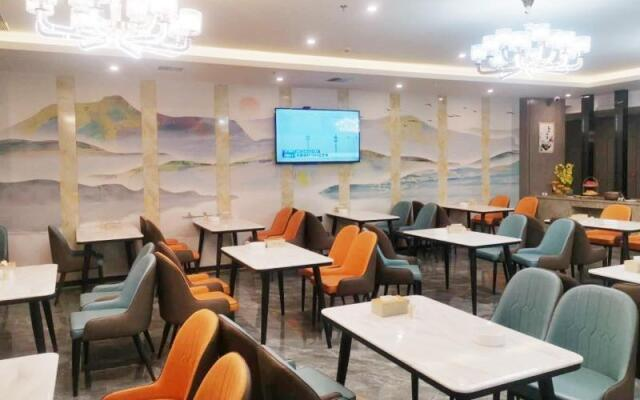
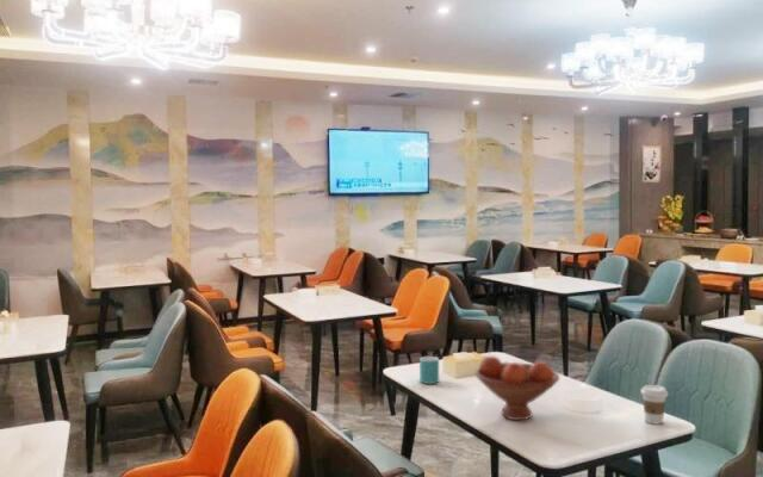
+ fruit bowl [474,355,560,421]
+ mug [418,355,440,385]
+ coffee cup [640,384,669,425]
